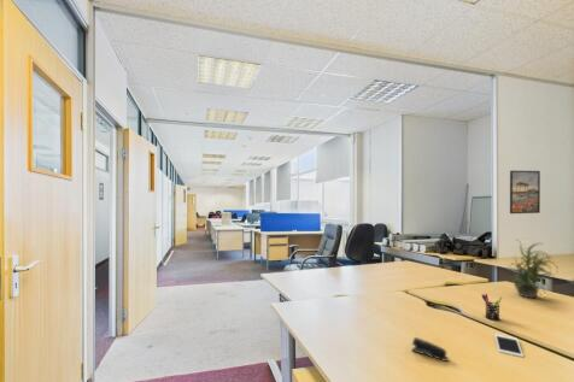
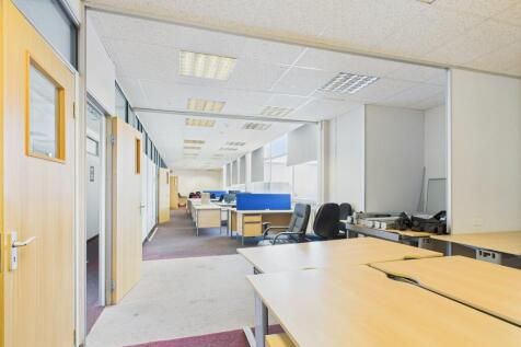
- stapler [411,336,450,363]
- pen holder [480,293,503,322]
- cell phone [493,333,525,358]
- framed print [509,170,541,214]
- potted plant [505,239,560,299]
